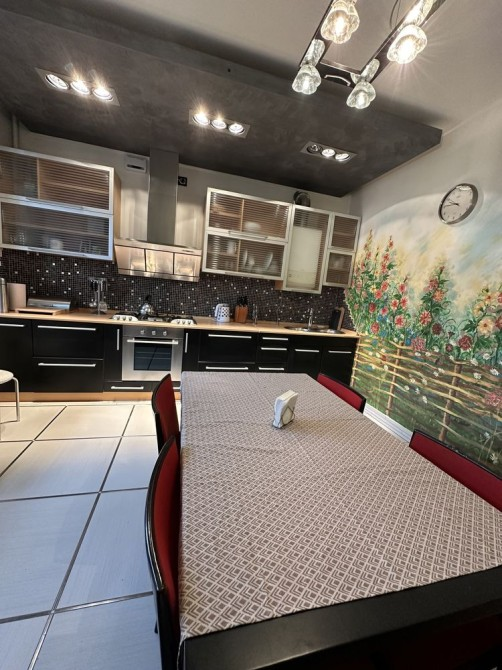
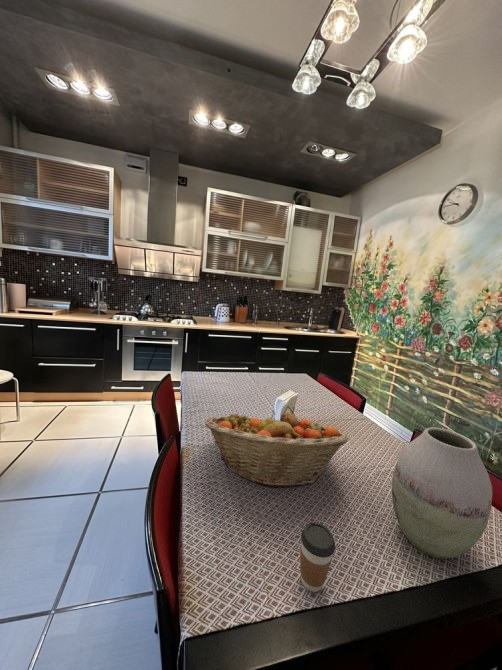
+ fruit basket [204,409,350,488]
+ coffee cup [299,522,336,593]
+ vase [391,426,493,560]
